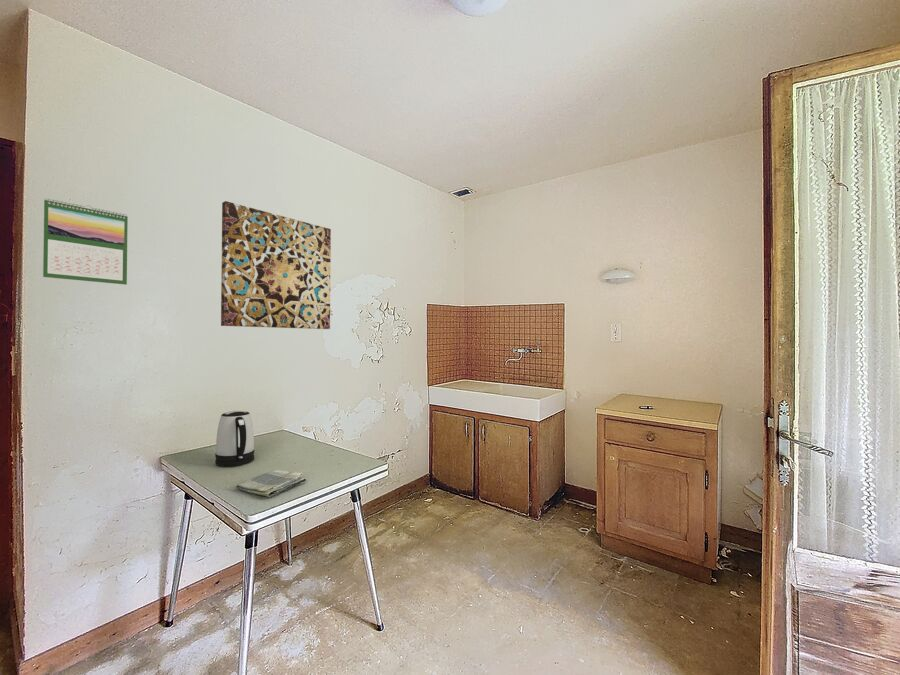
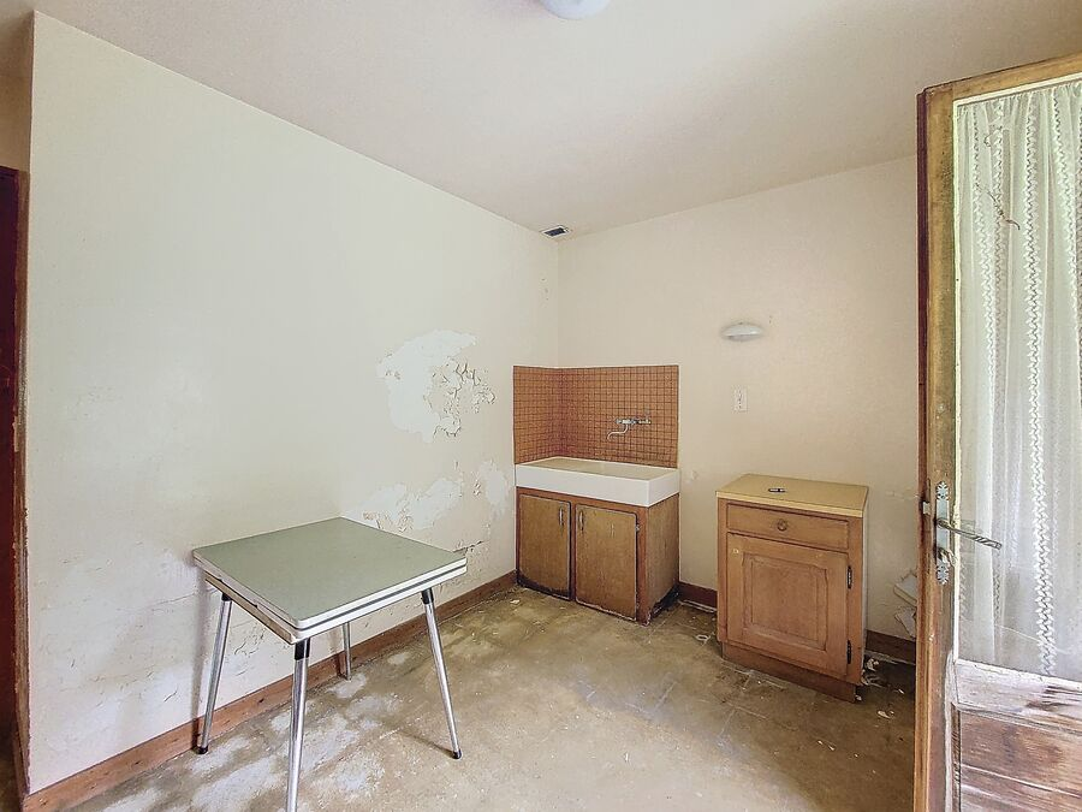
- kettle [214,410,255,467]
- dish towel [235,469,307,498]
- wall art [220,200,332,330]
- calendar [42,197,129,286]
